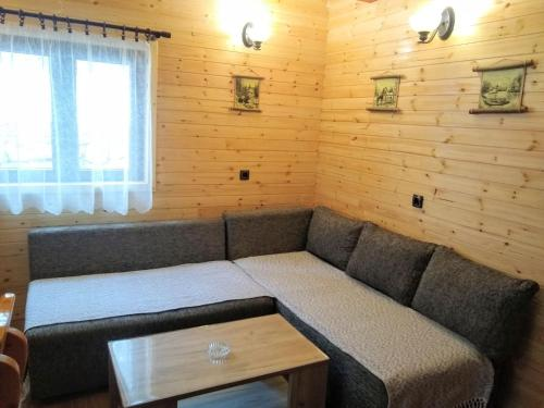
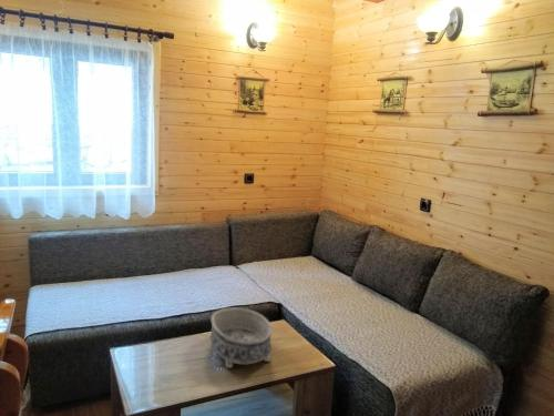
+ decorative bowl [209,306,274,369]
